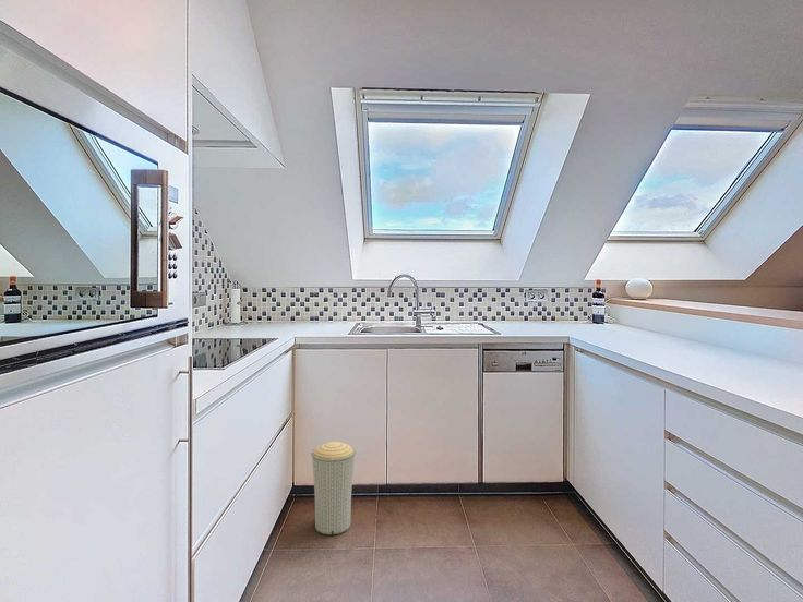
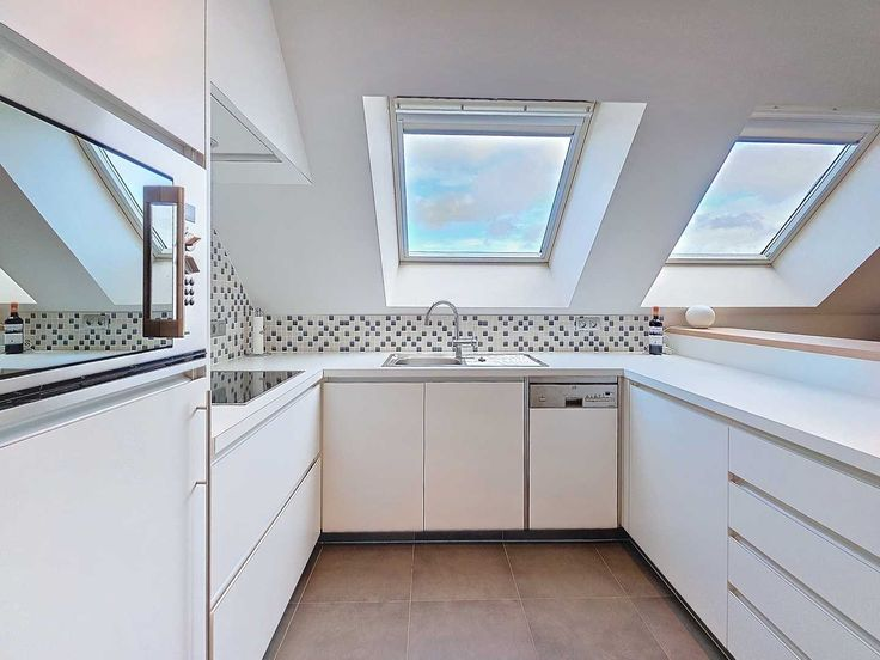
- trash can [310,441,357,535]
